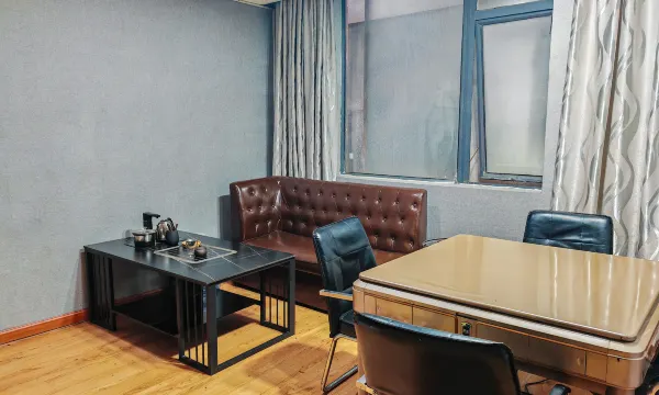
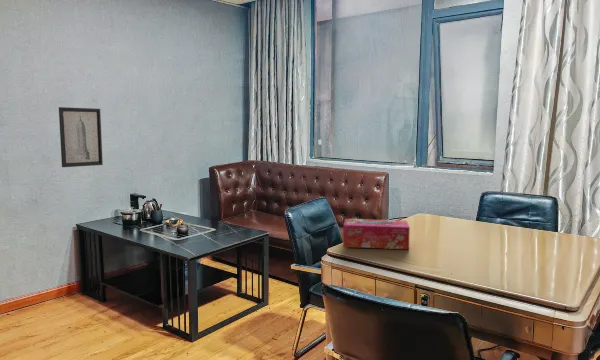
+ tissue box [342,218,411,250]
+ wall art [58,106,104,168]
